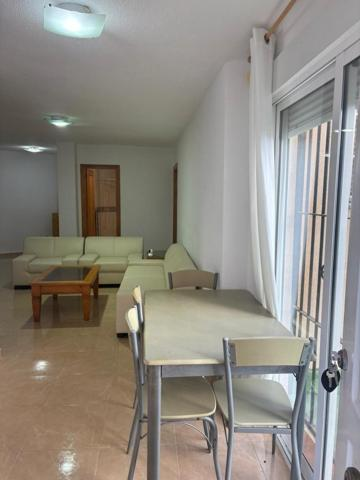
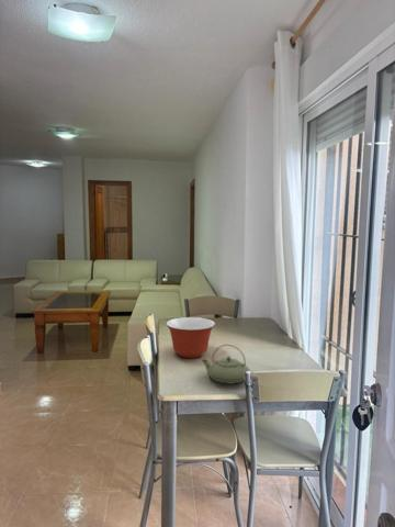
+ mixing bowl [165,316,216,359]
+ teapot [201,344,251,385]
